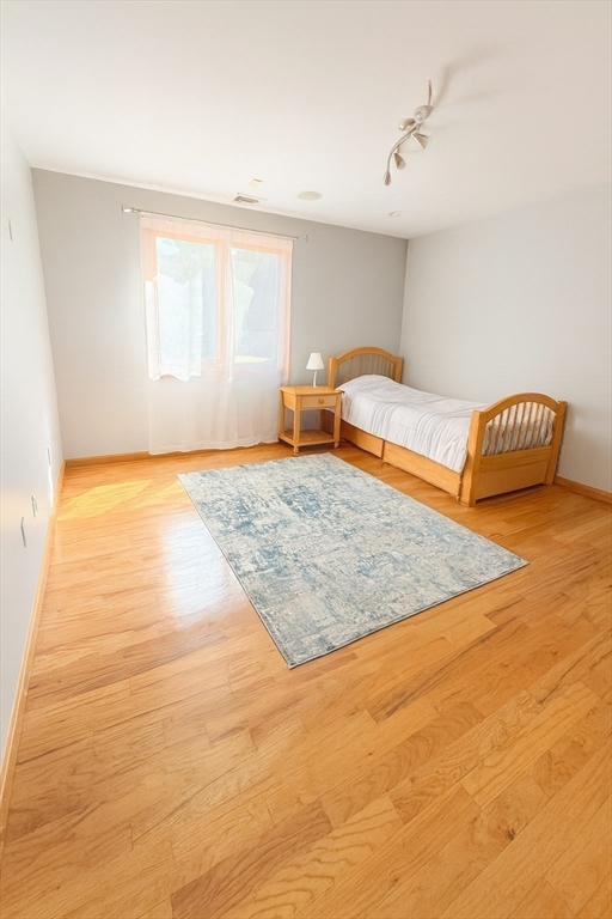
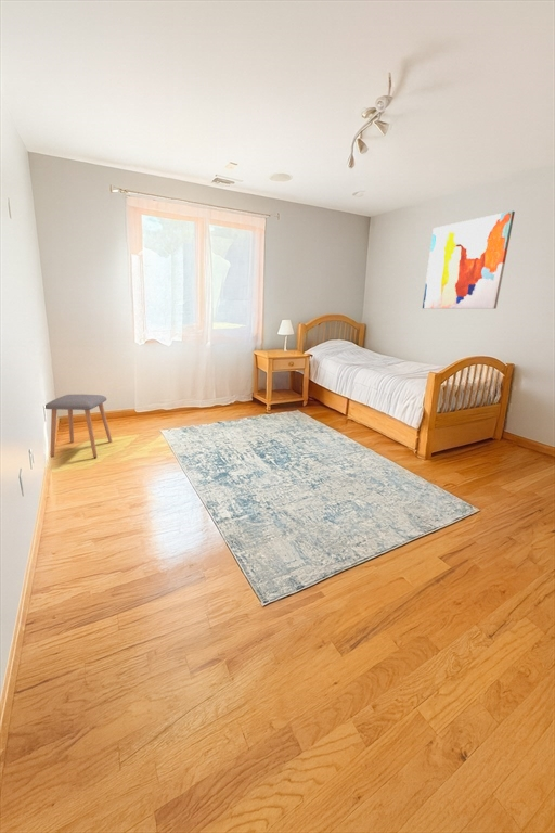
+ wall art [422,210,516,310]
+ stool [44,394,113,459]
